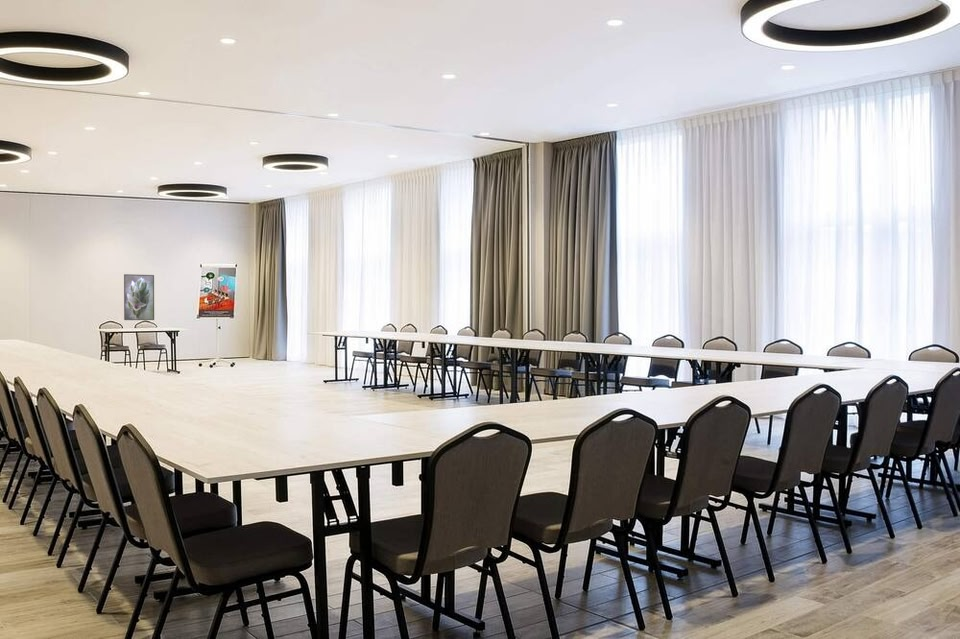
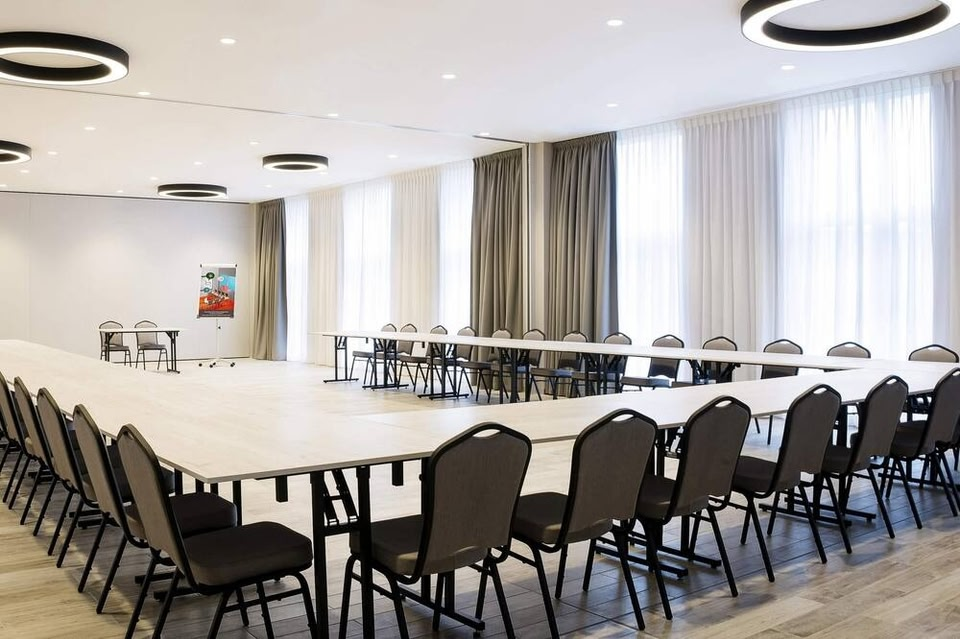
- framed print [123,273,155,321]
